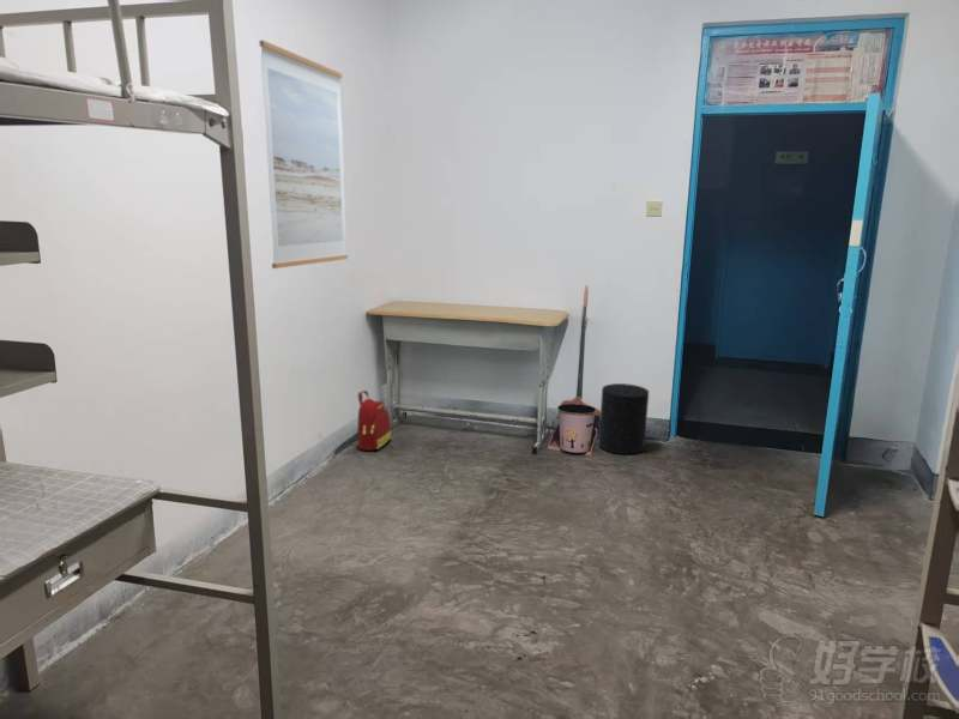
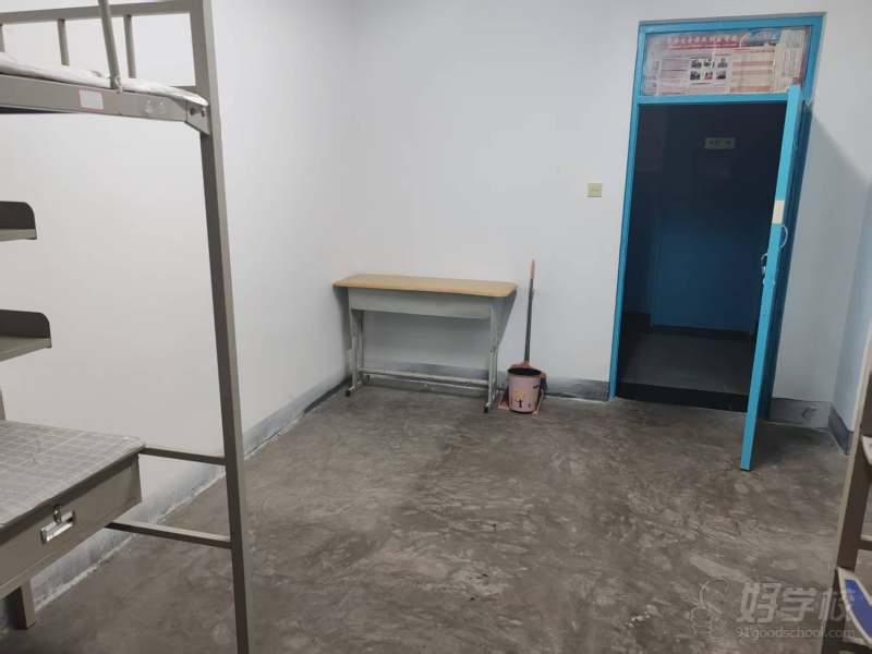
- backpack [356,389,392,452]
- wall art [258,40,349,270]
- cylinder [597,382,650,455]
